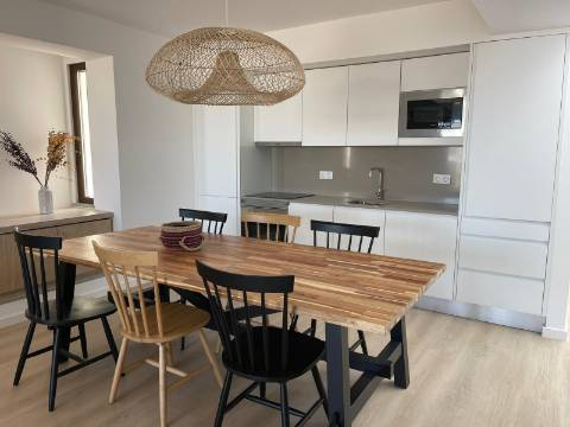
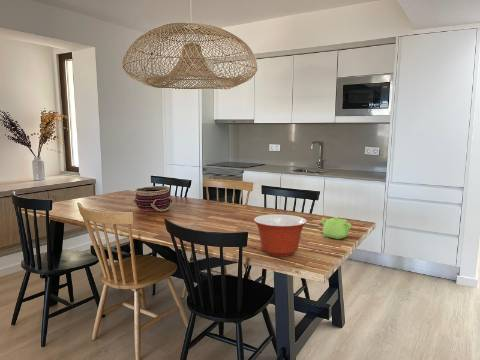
+ teapot [321,216,352,240]
+ mixing bowl [253,213,308,258]
